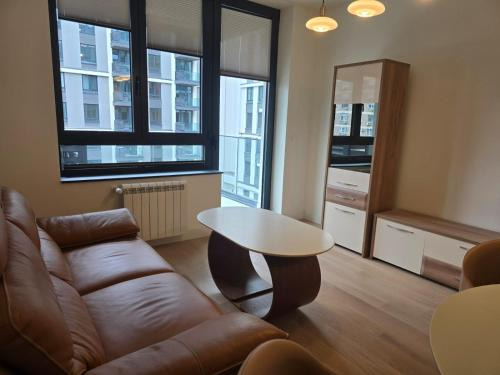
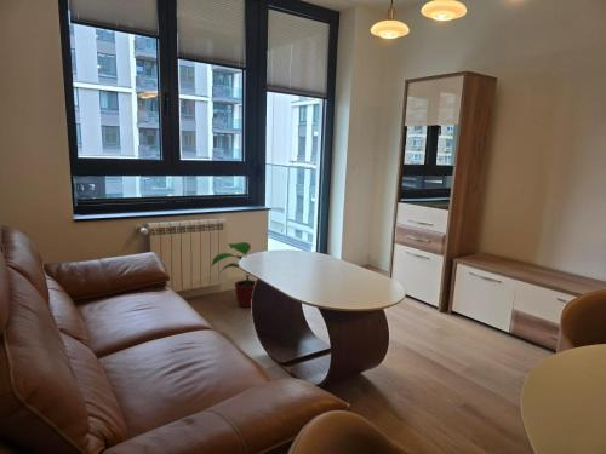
+ potted plant [210,241,257,309]
